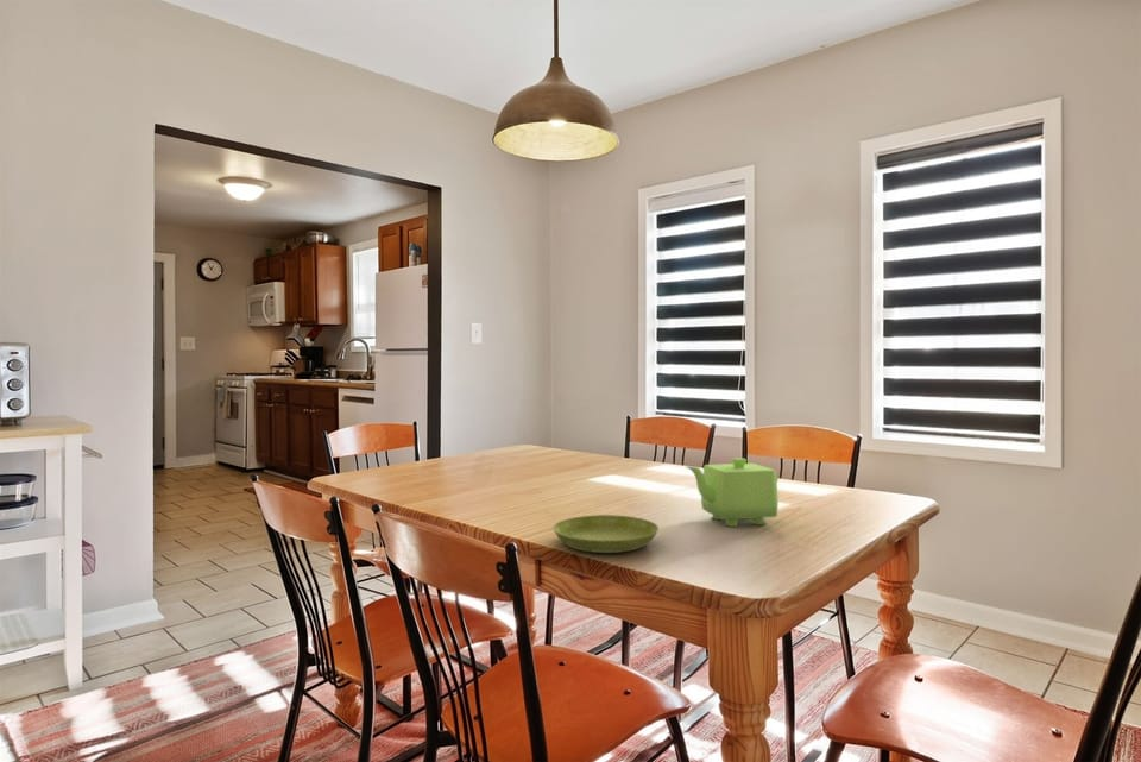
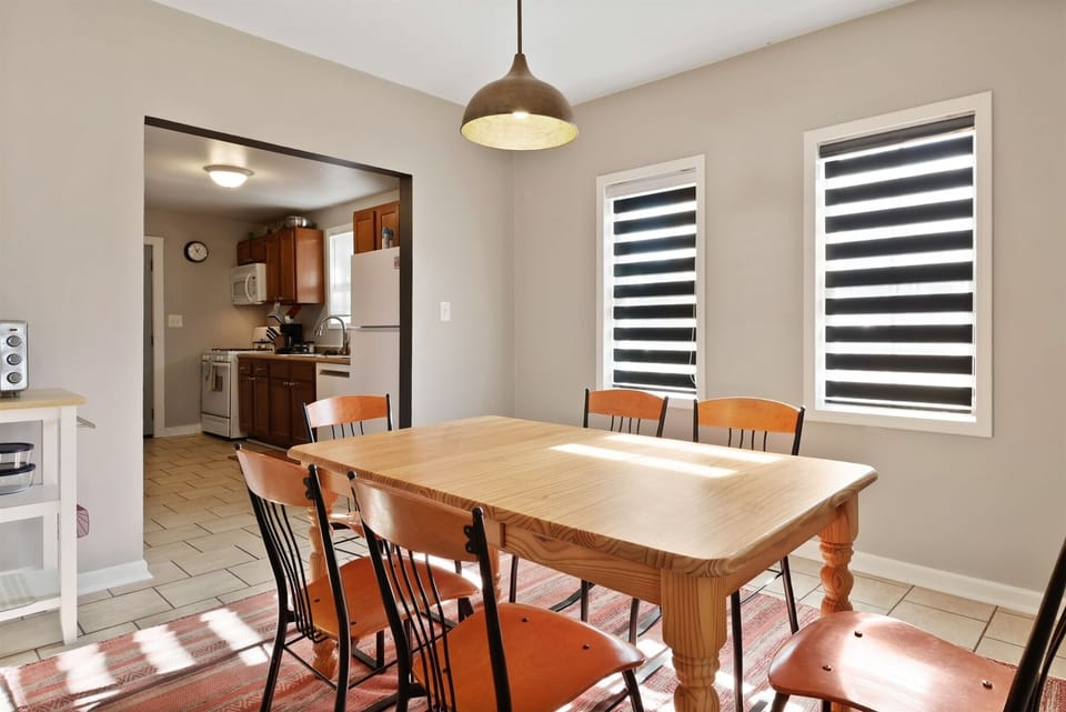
- saucer [551,514,660,554]
- teapot [685,456,780,528]
